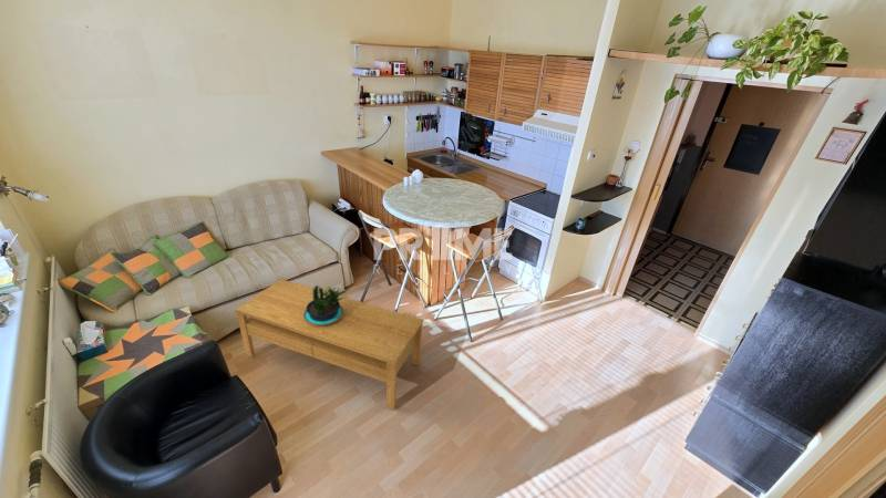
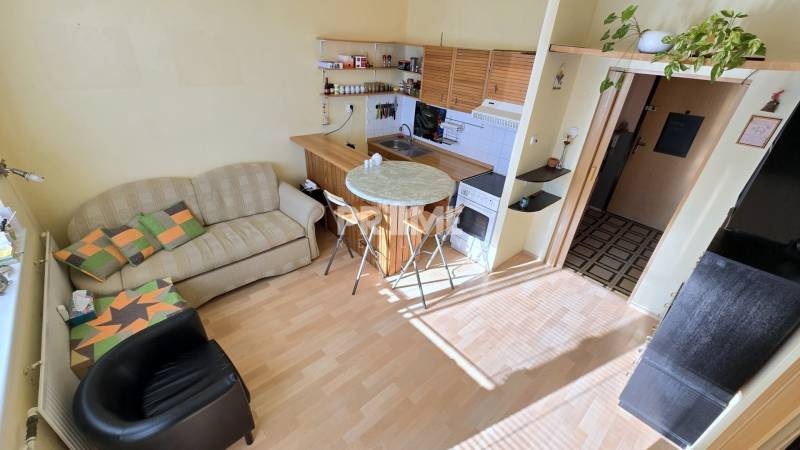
- coffee table [234,278,424,411]
- potted plant [303,284,346,325]
